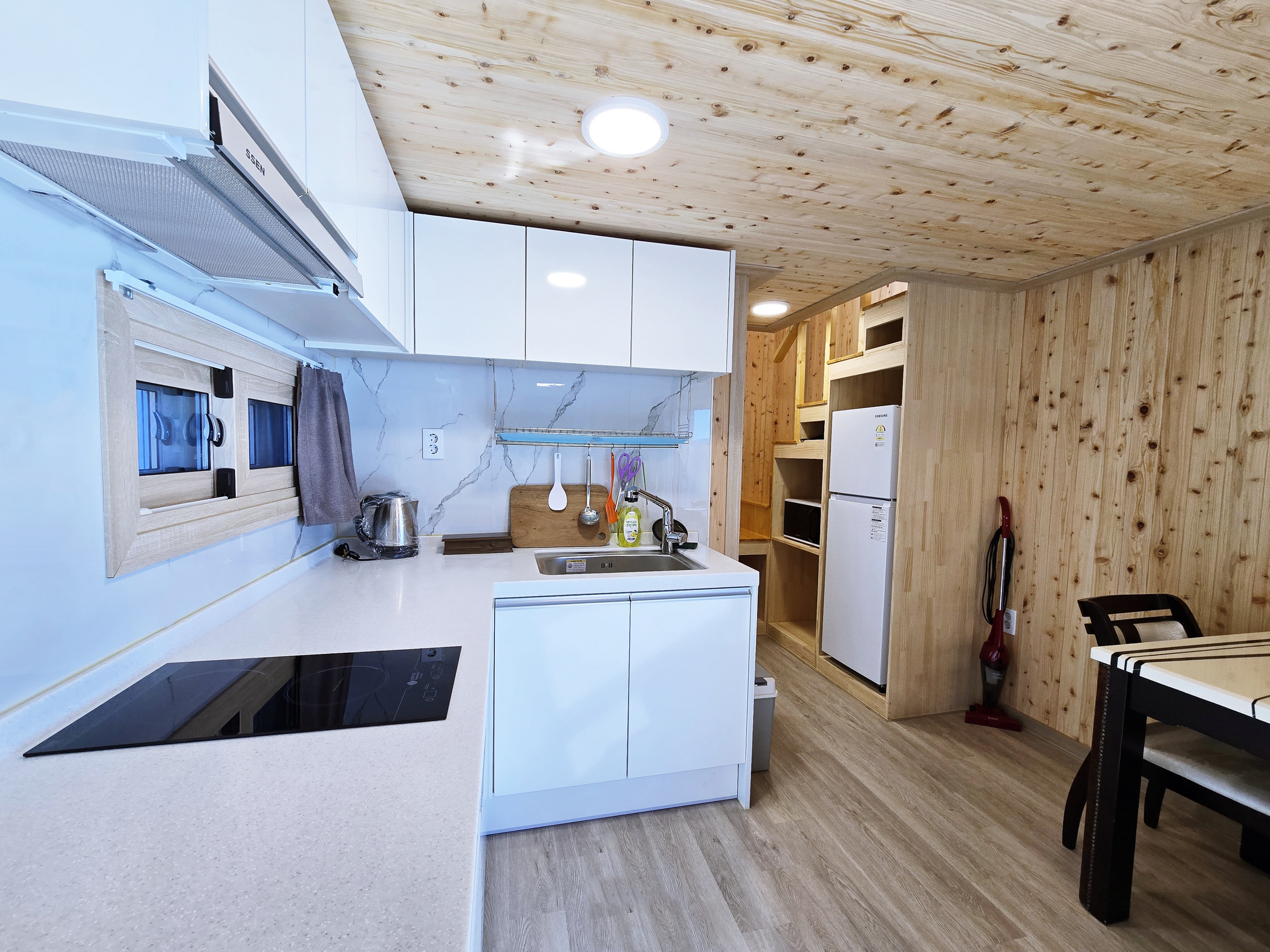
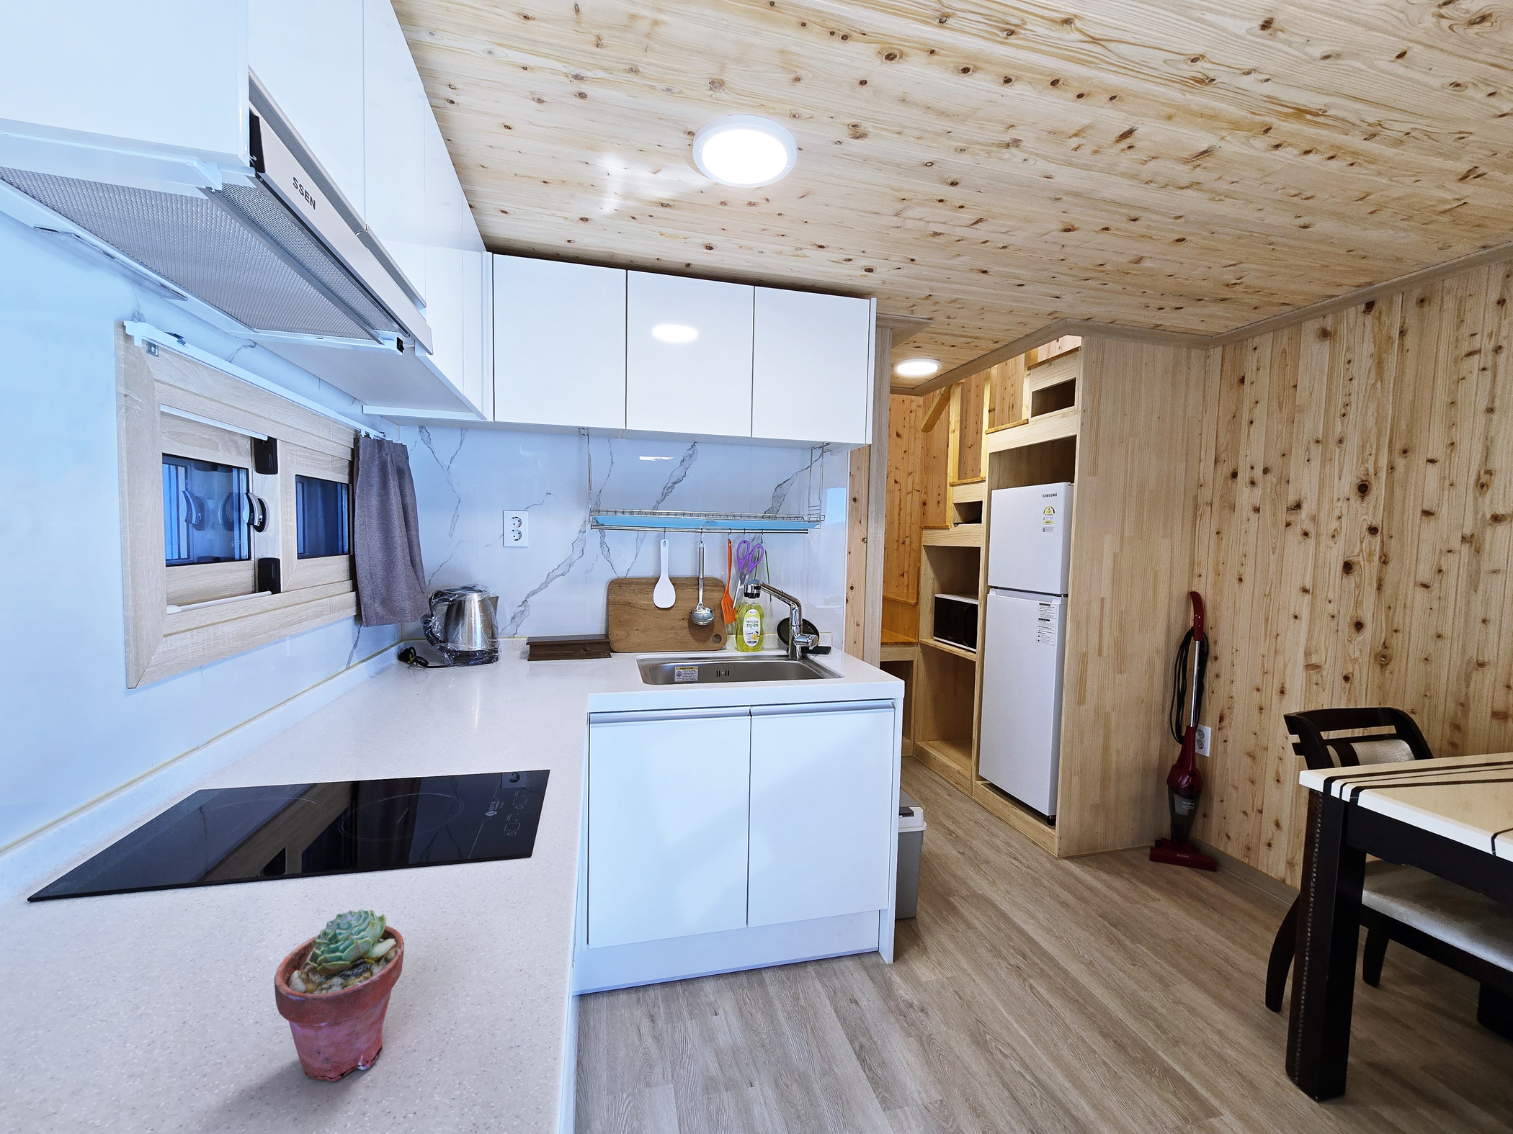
+ potted succulent [274,909,405,1082]
